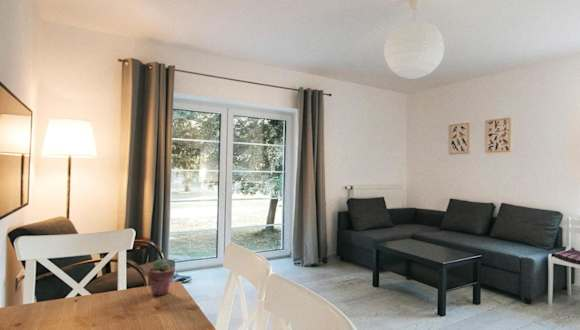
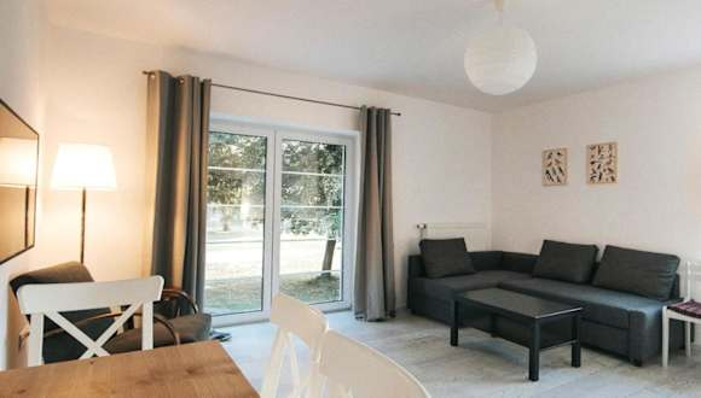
- potted succulent [147,258,176,297]
